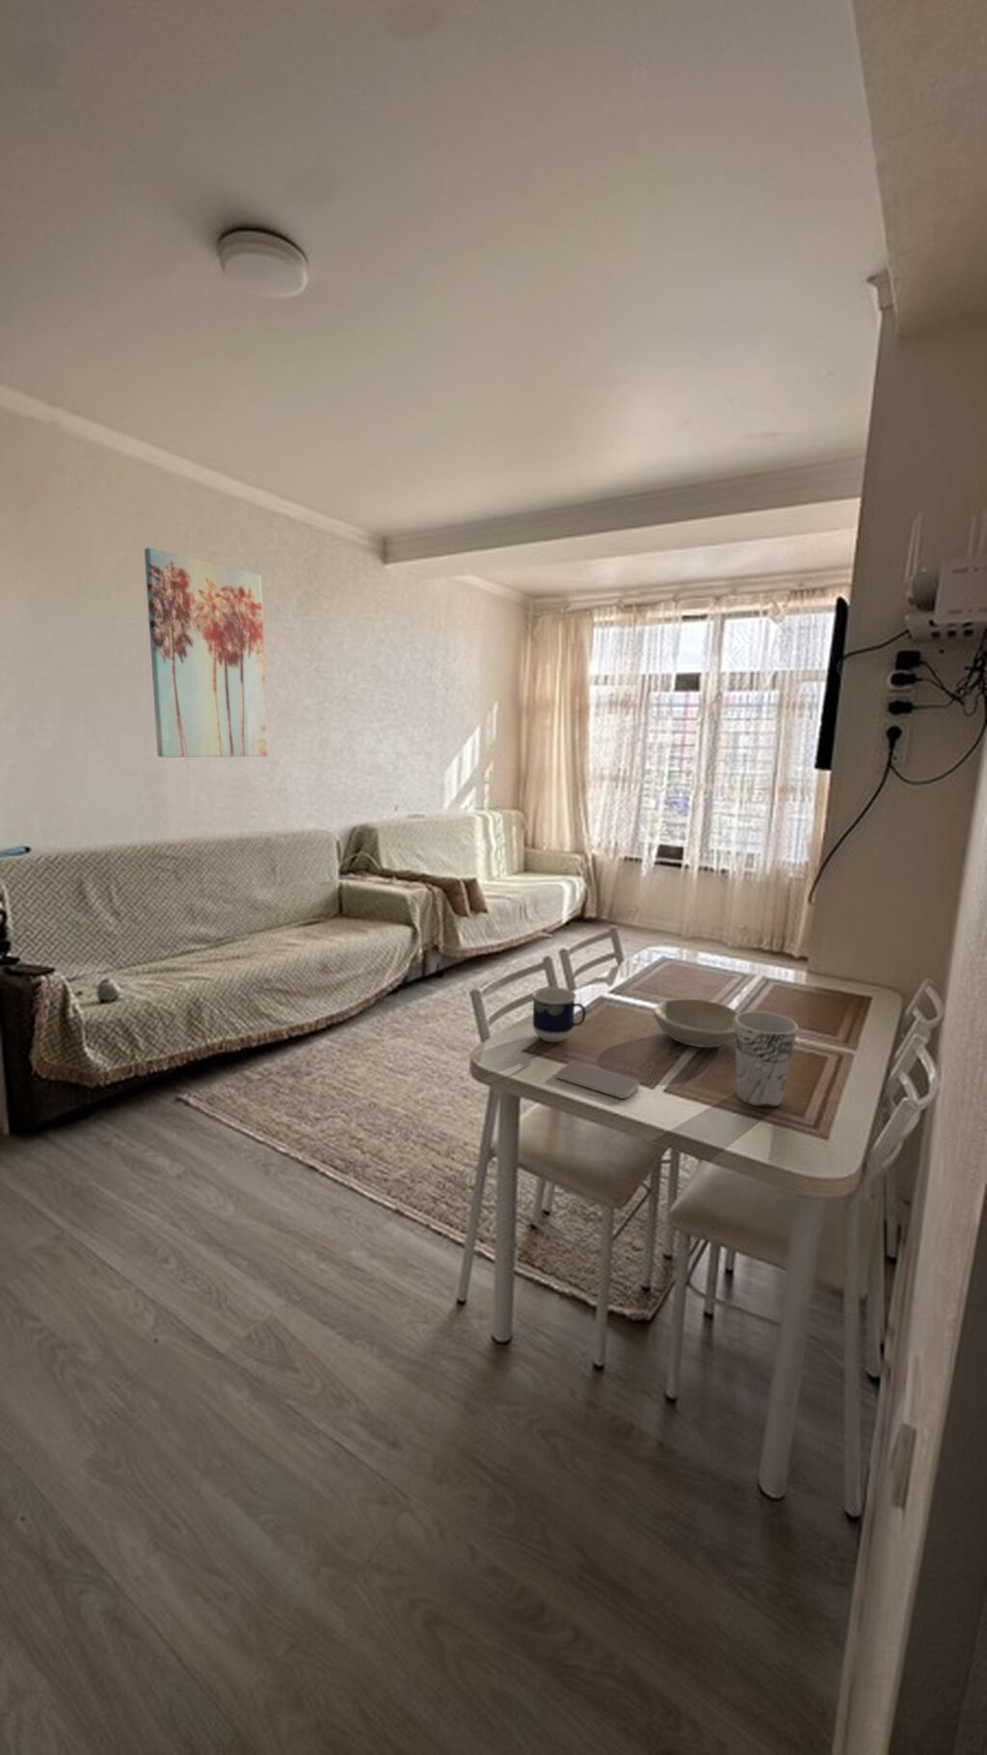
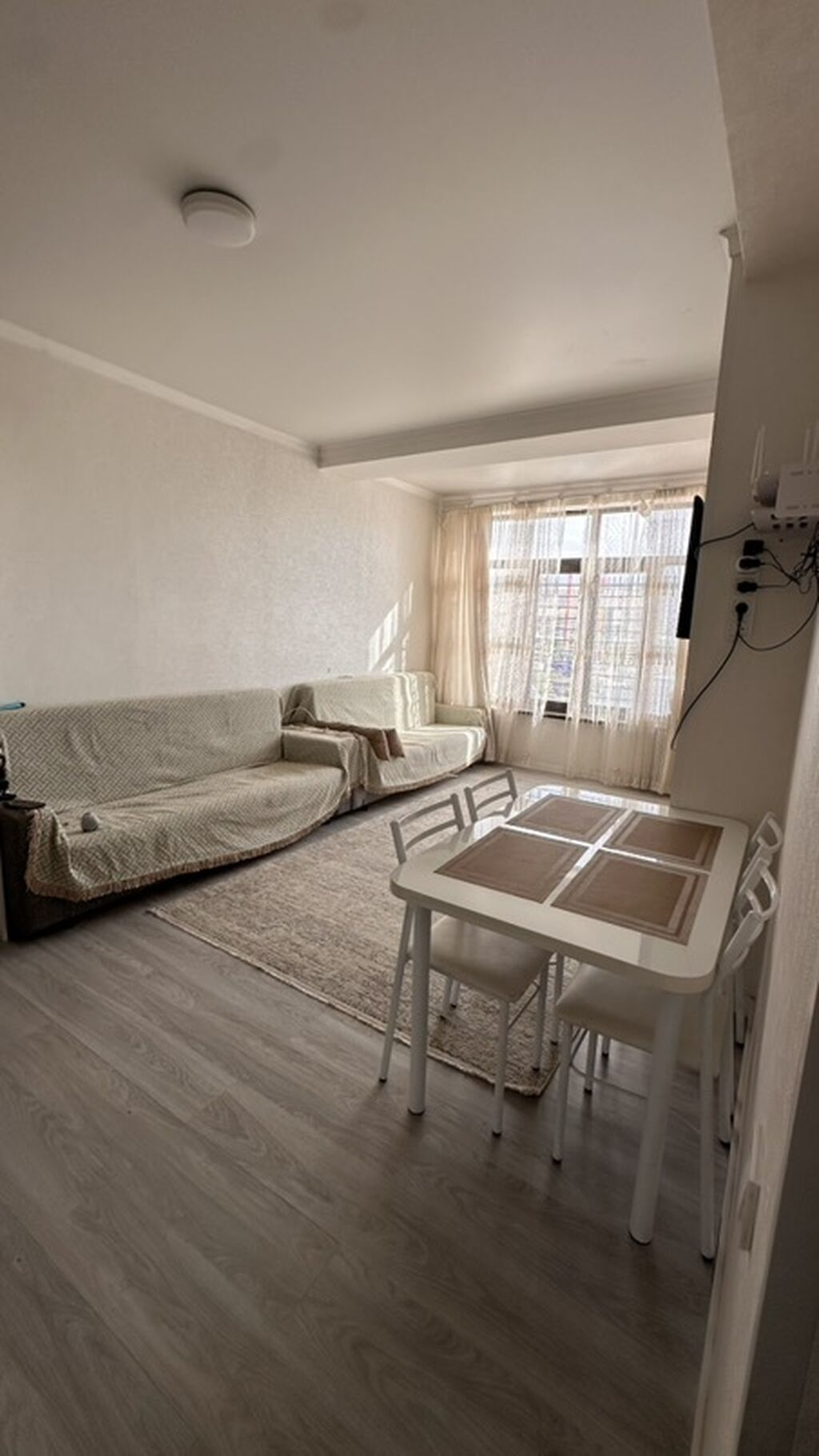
- smartphone [556,1061,640,1099]
- wall art [143,546,269,758]
- cup [734,1010,799,1108]
- cup [531,986,587,1043]
- bowl [652,998,740,1049]
